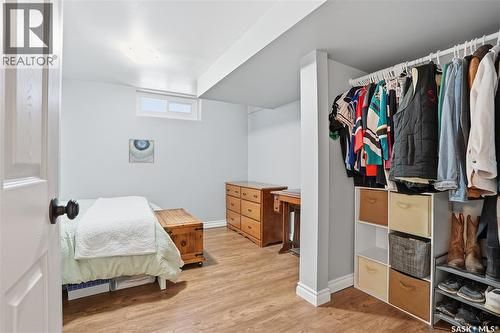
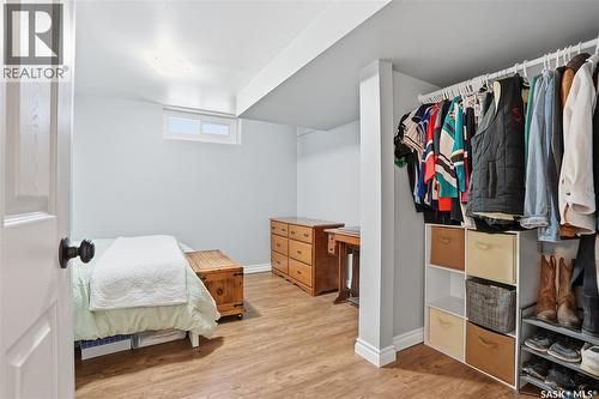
- wall art [128,138,155,164]
